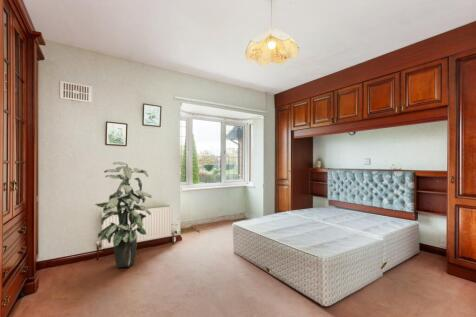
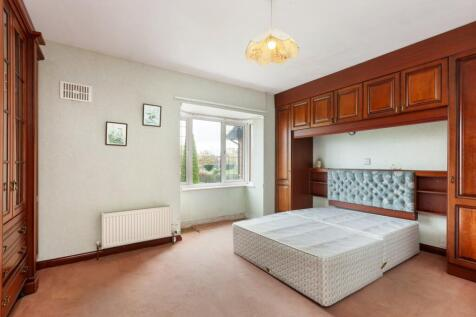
- indoor plant [94,161,153,268]
